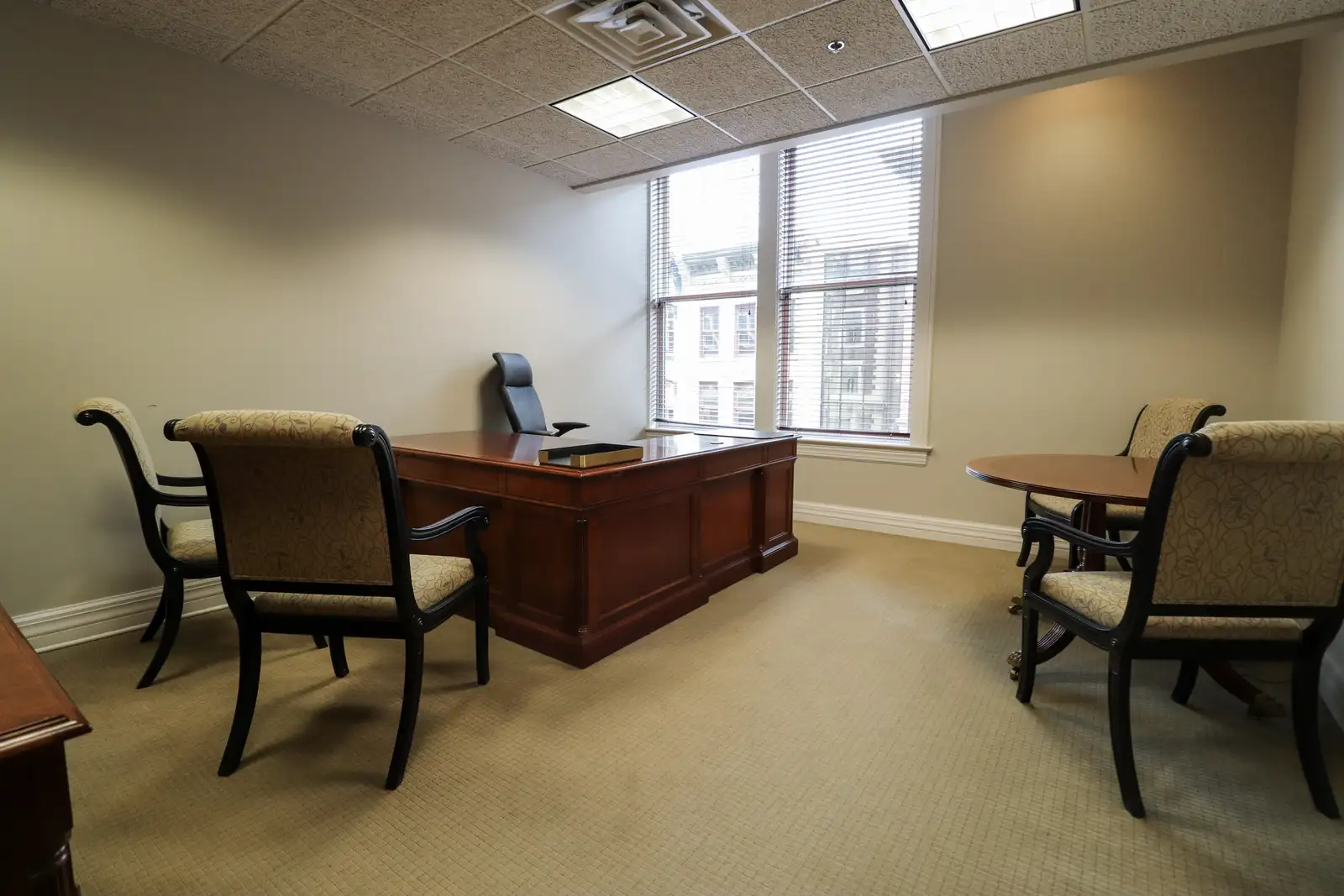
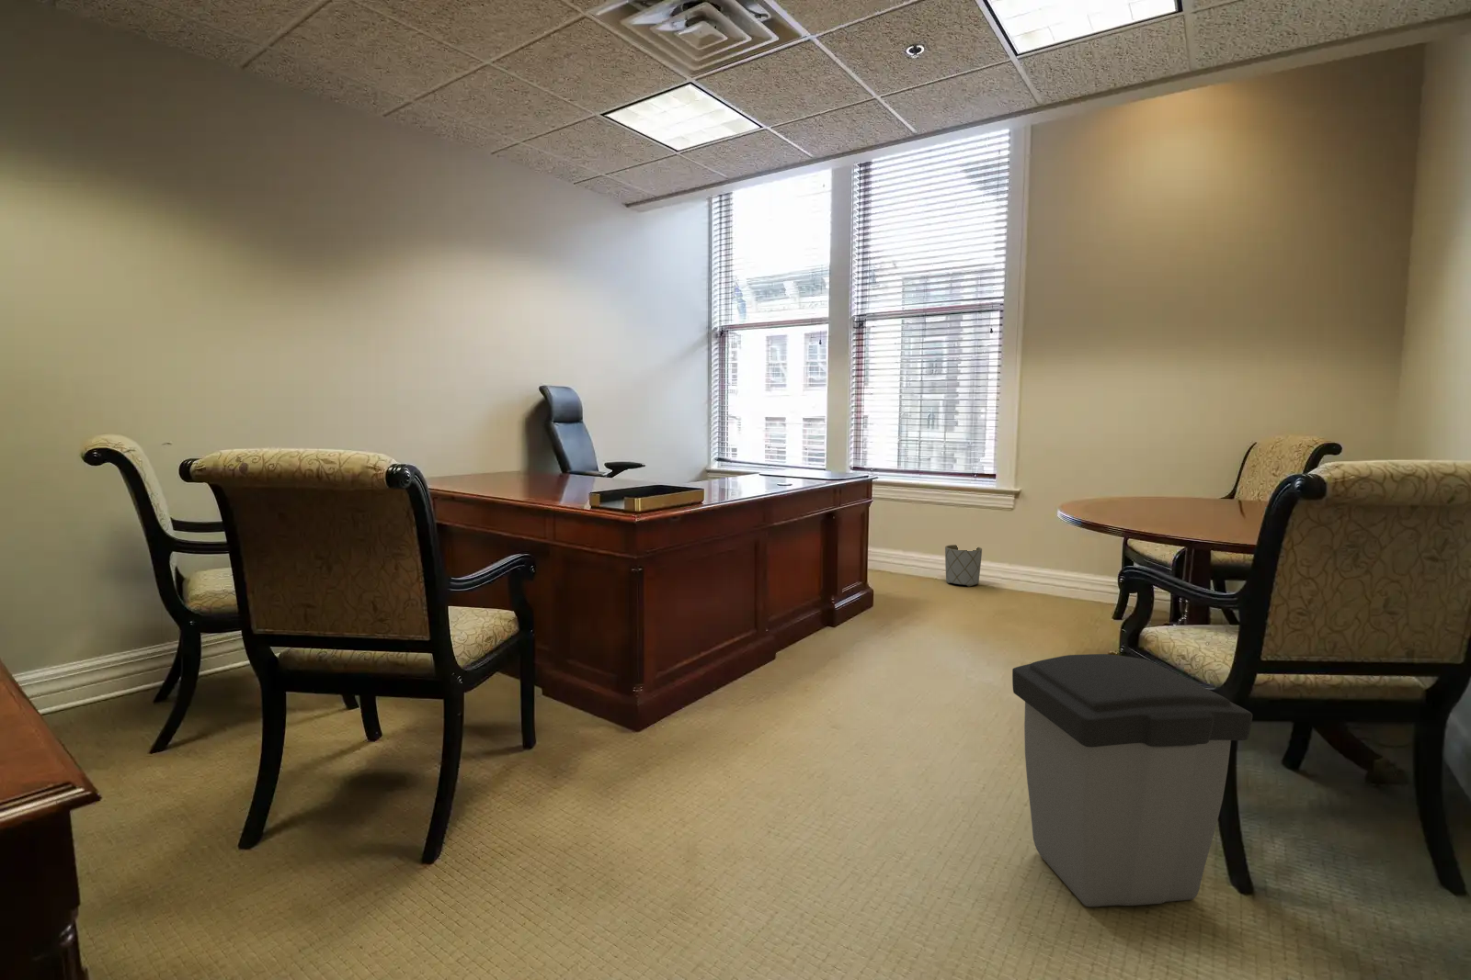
+ planter [945,544,983,587]
+ trash can [1011,653,1253,908]
